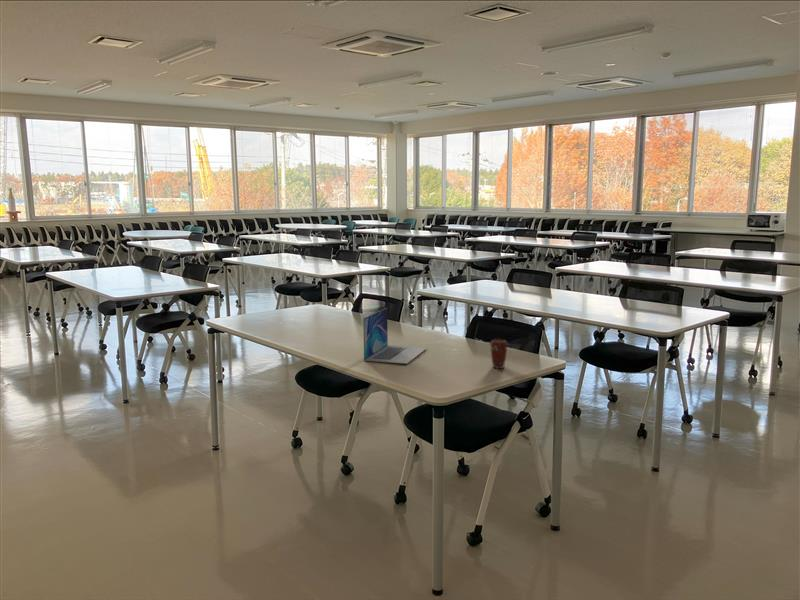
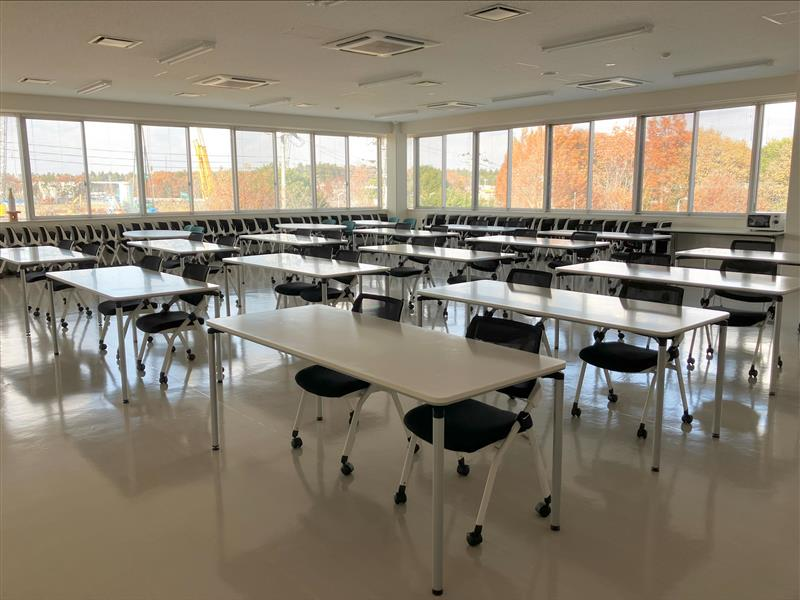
- laptop [362,307,428,365]
- coffee cup [489,338,509,369]
